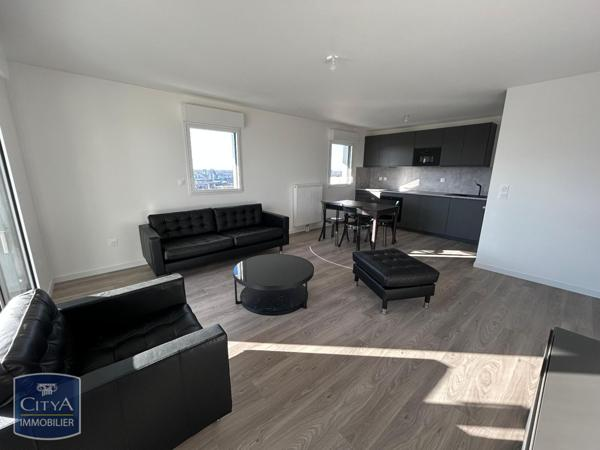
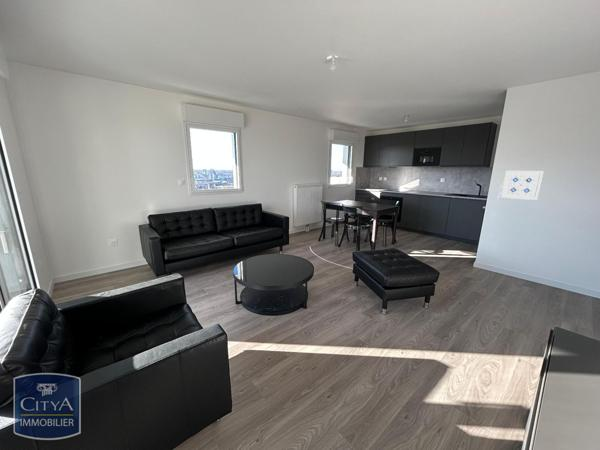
+ wall art [500,170,545,201]
